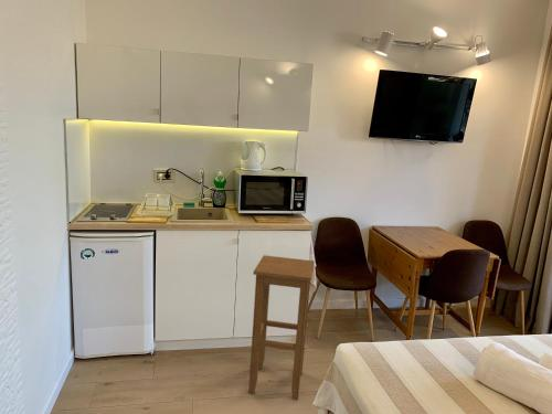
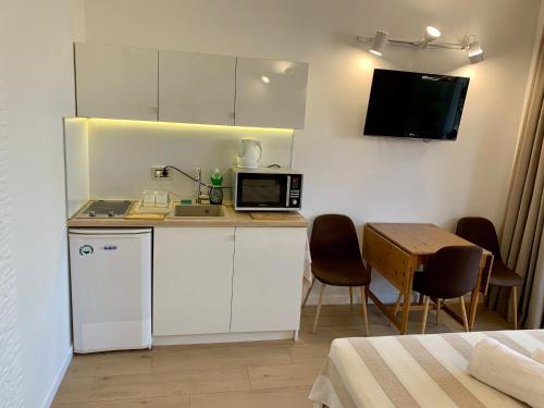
- stool [247,254,316,401]
